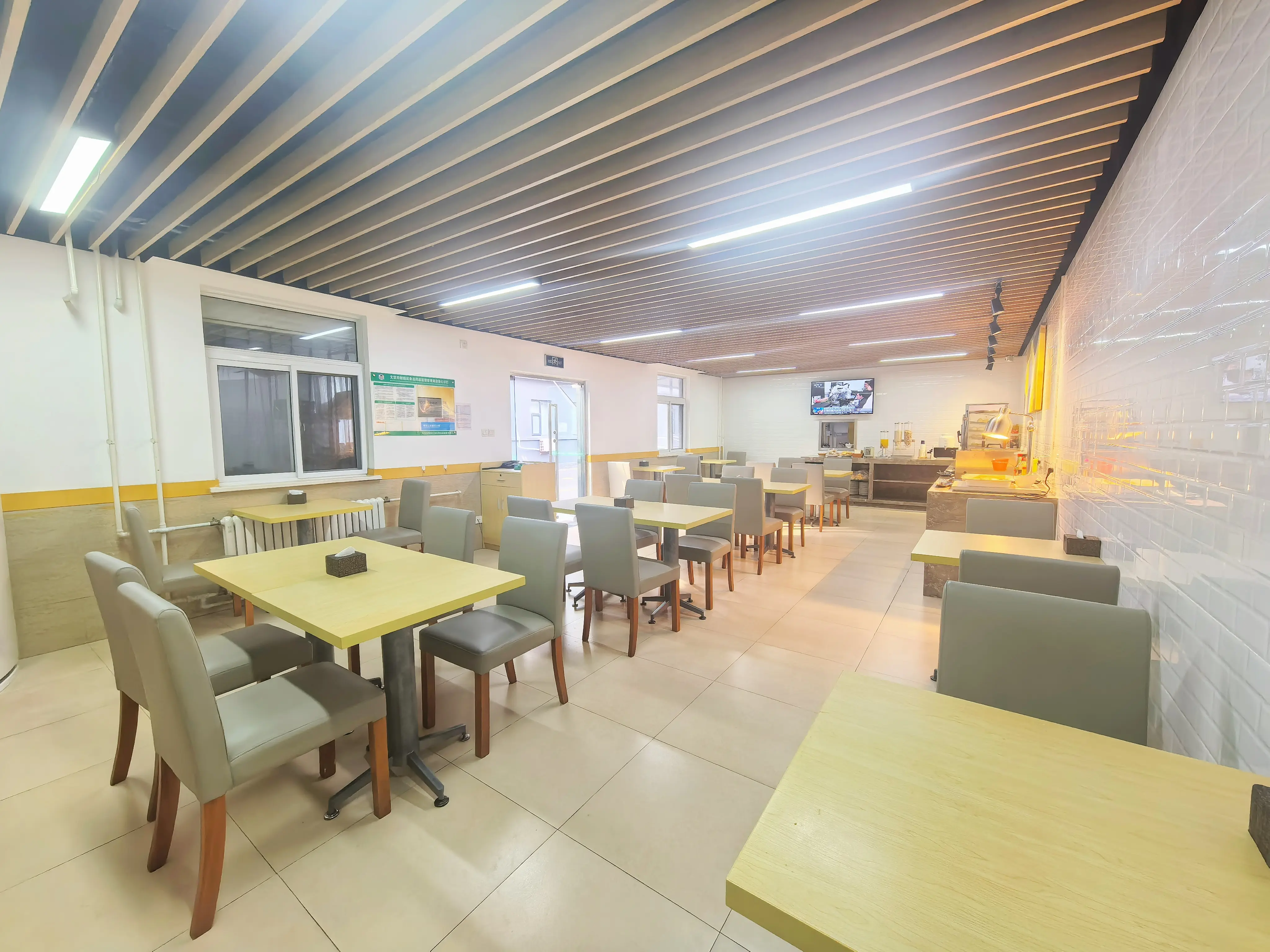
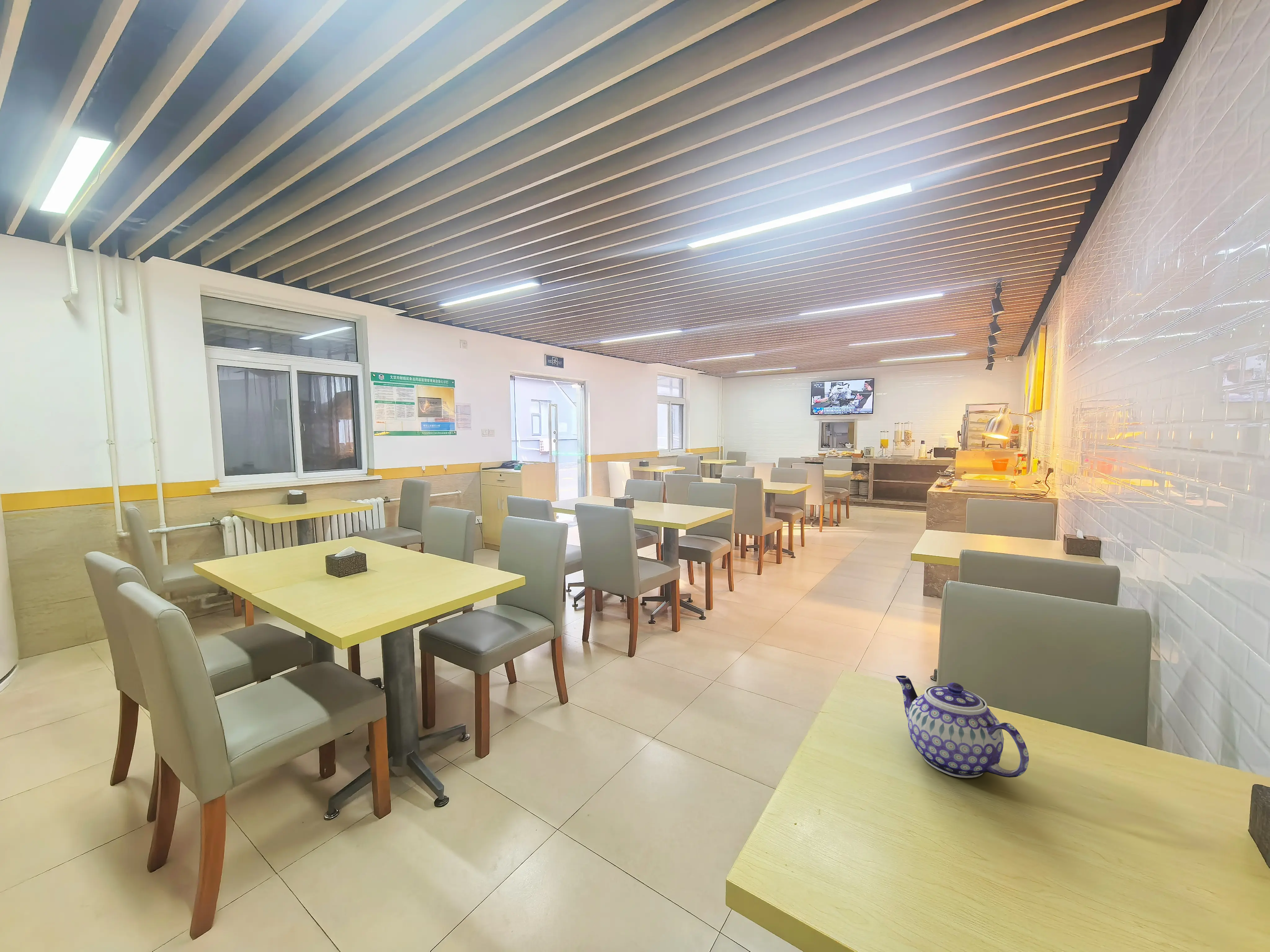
+ teapot [895,675,1029,778]
